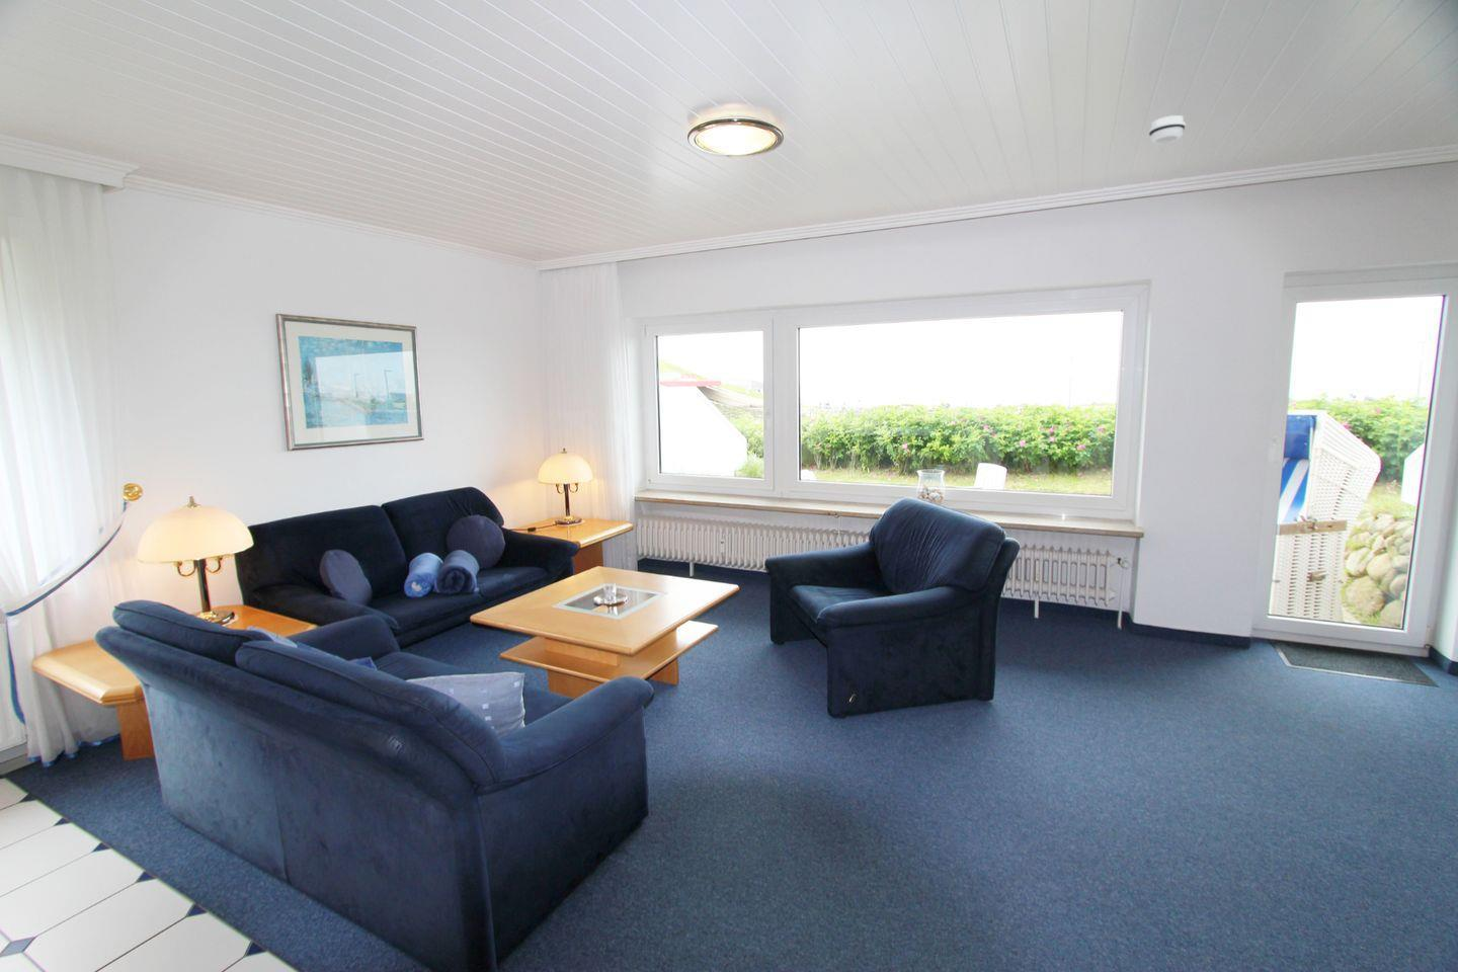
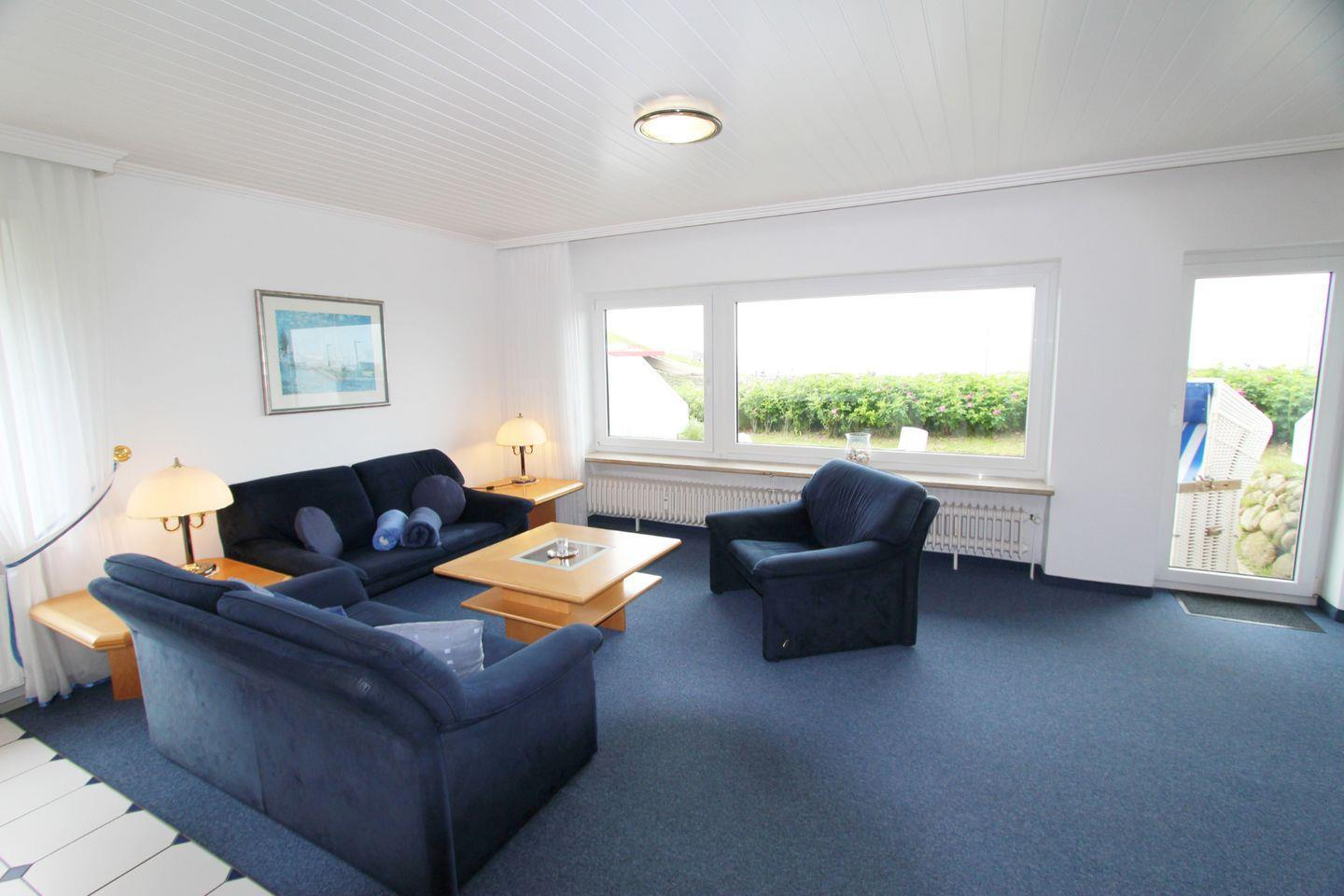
- smoke detector [1148,114,1187,144]
